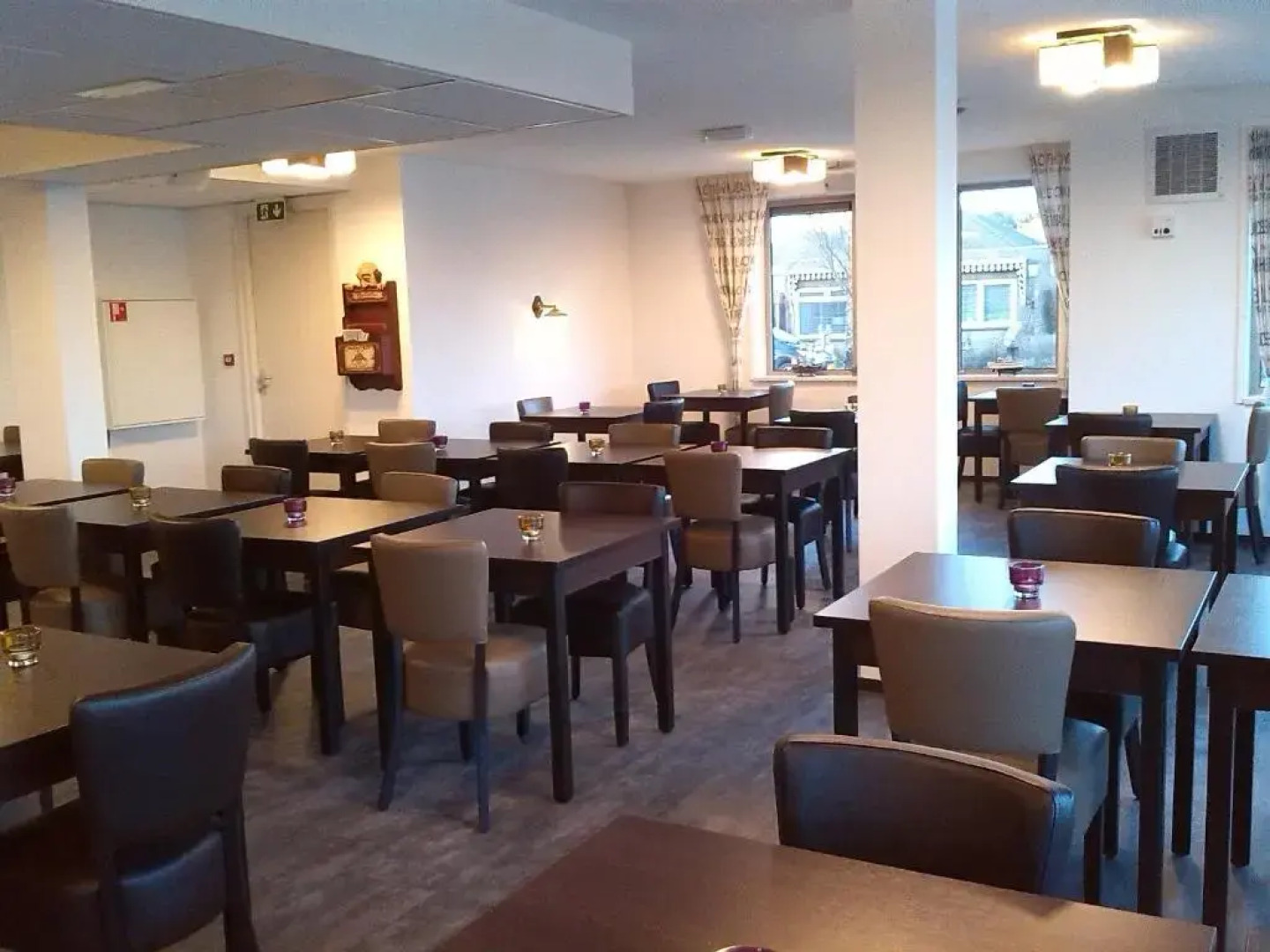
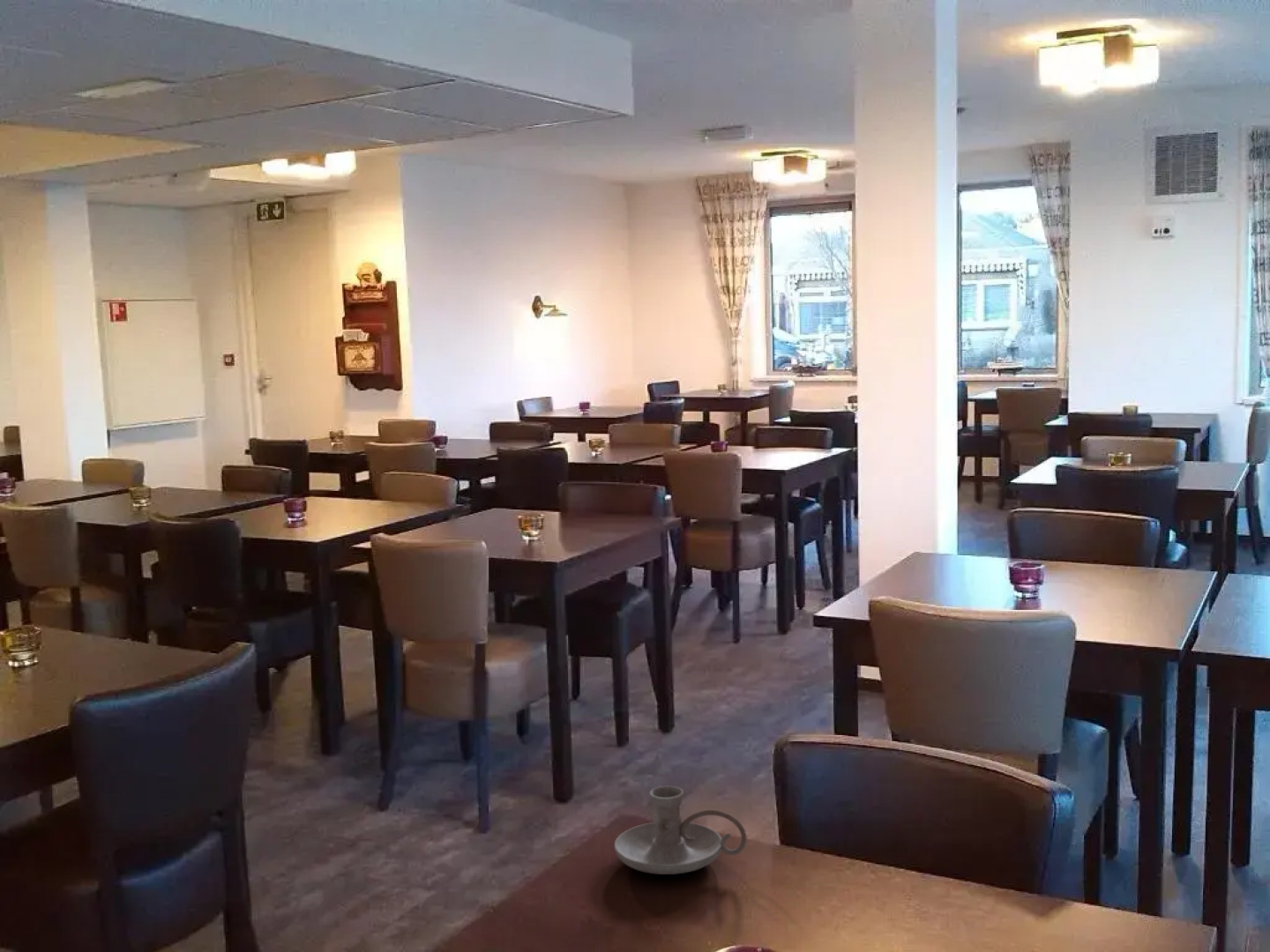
+ candle holder [614,785,748,875]
